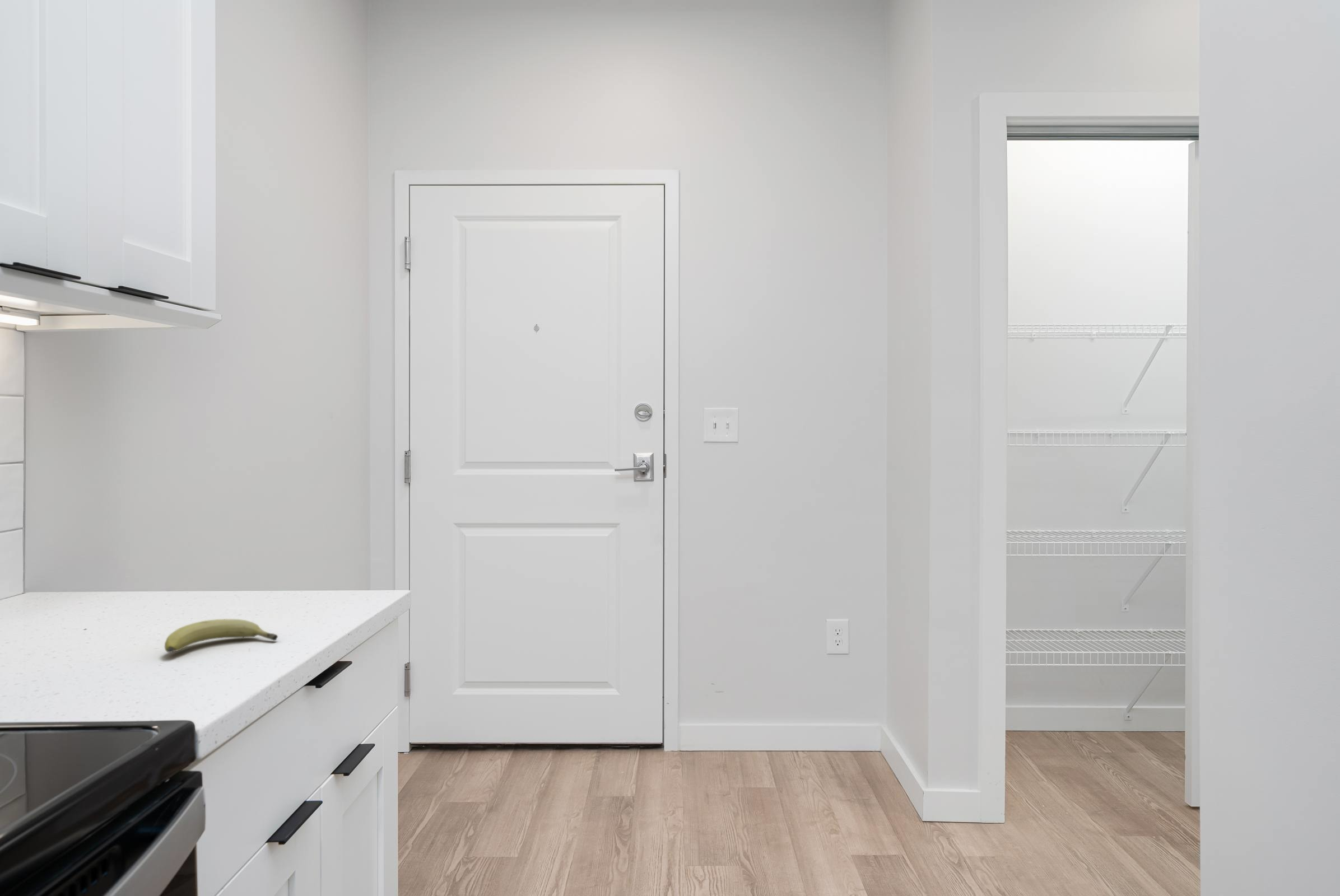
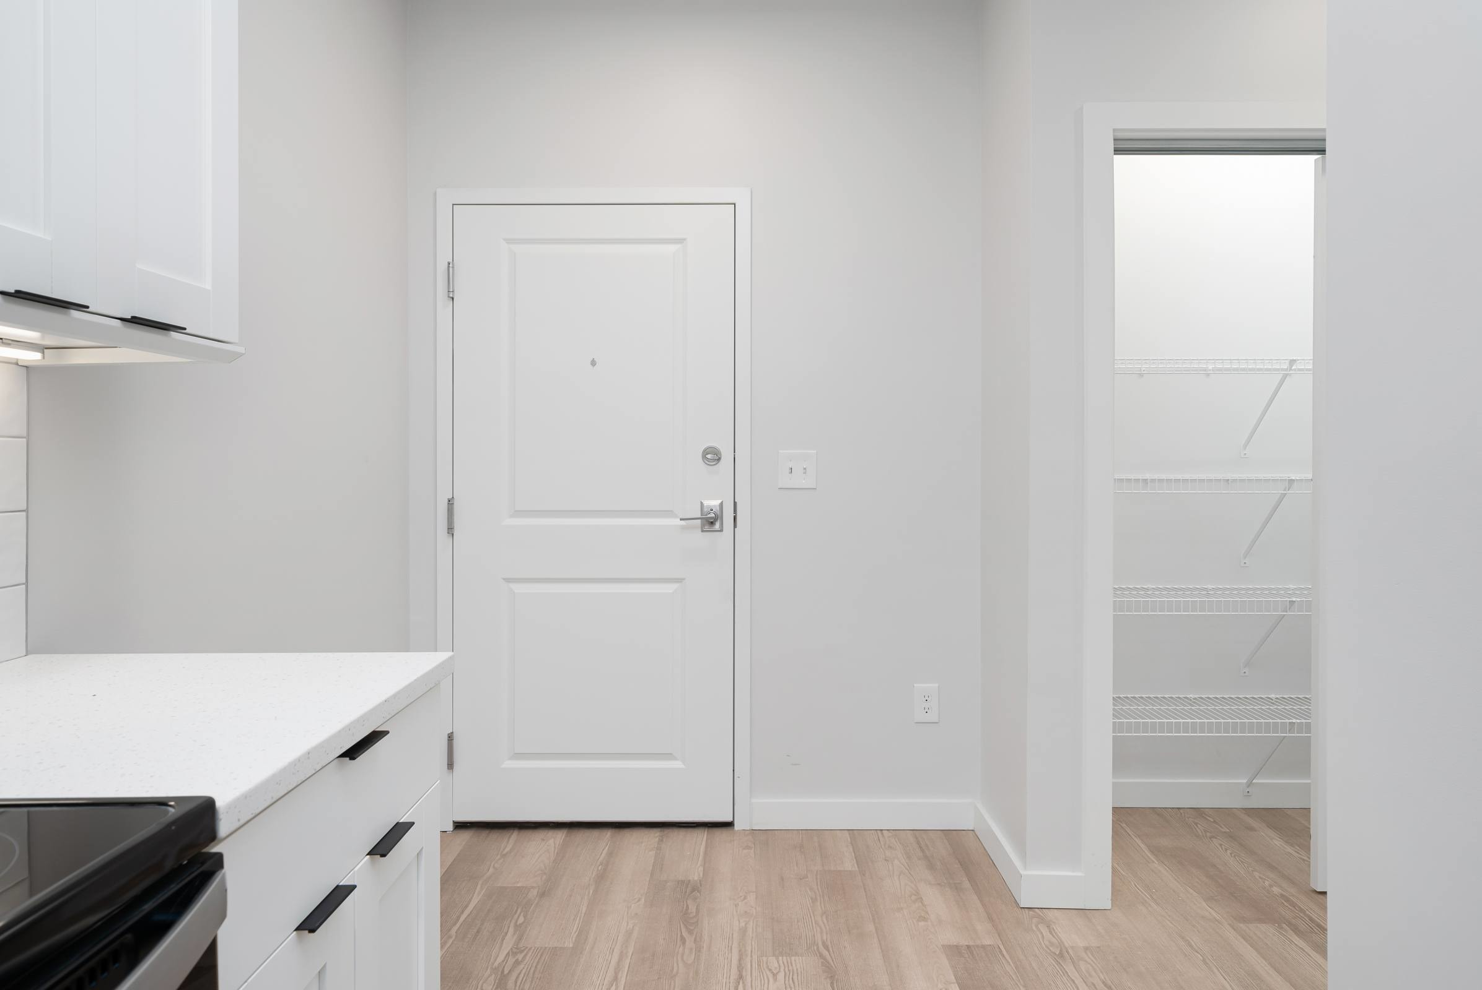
- fruit [164,619,278,654]
